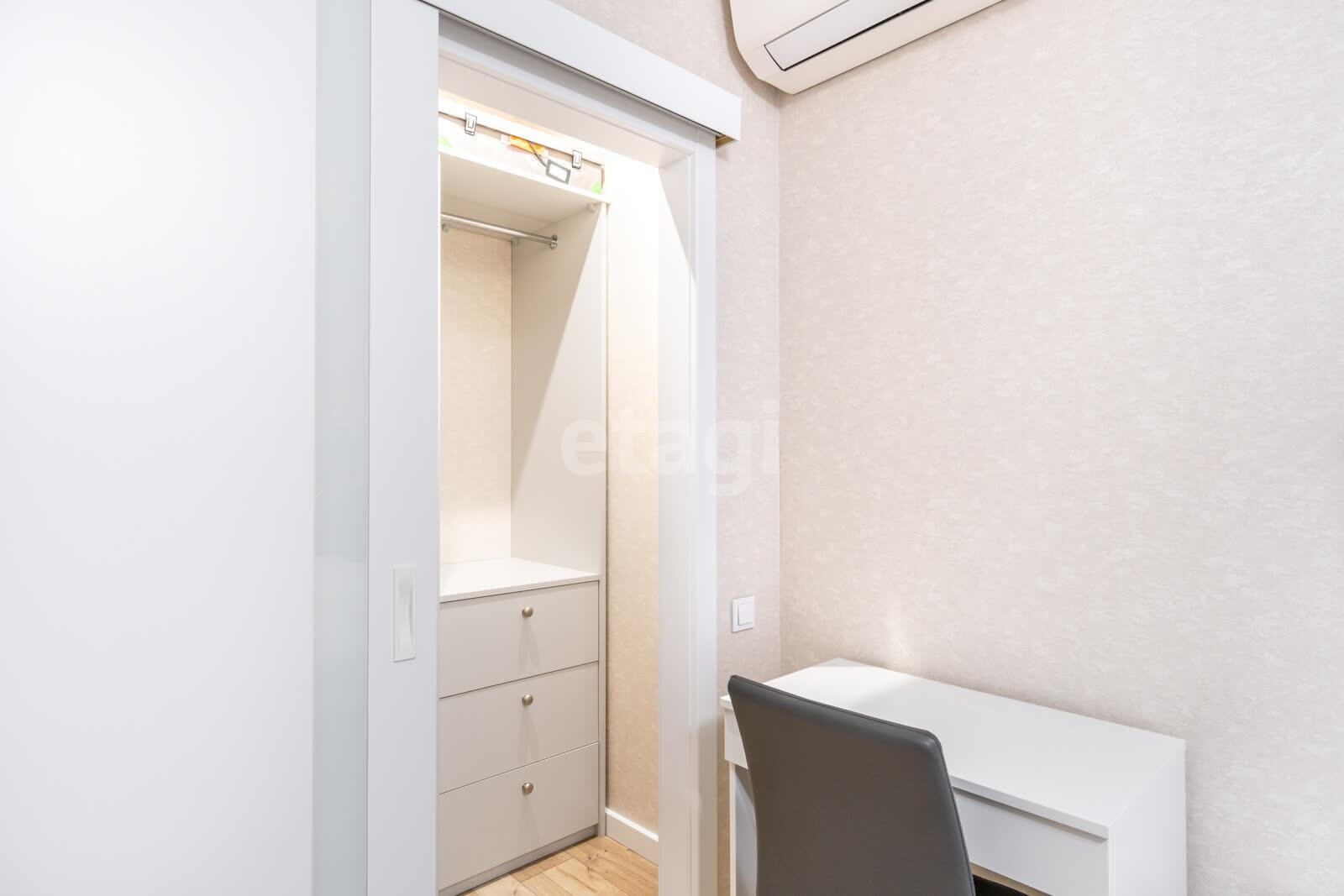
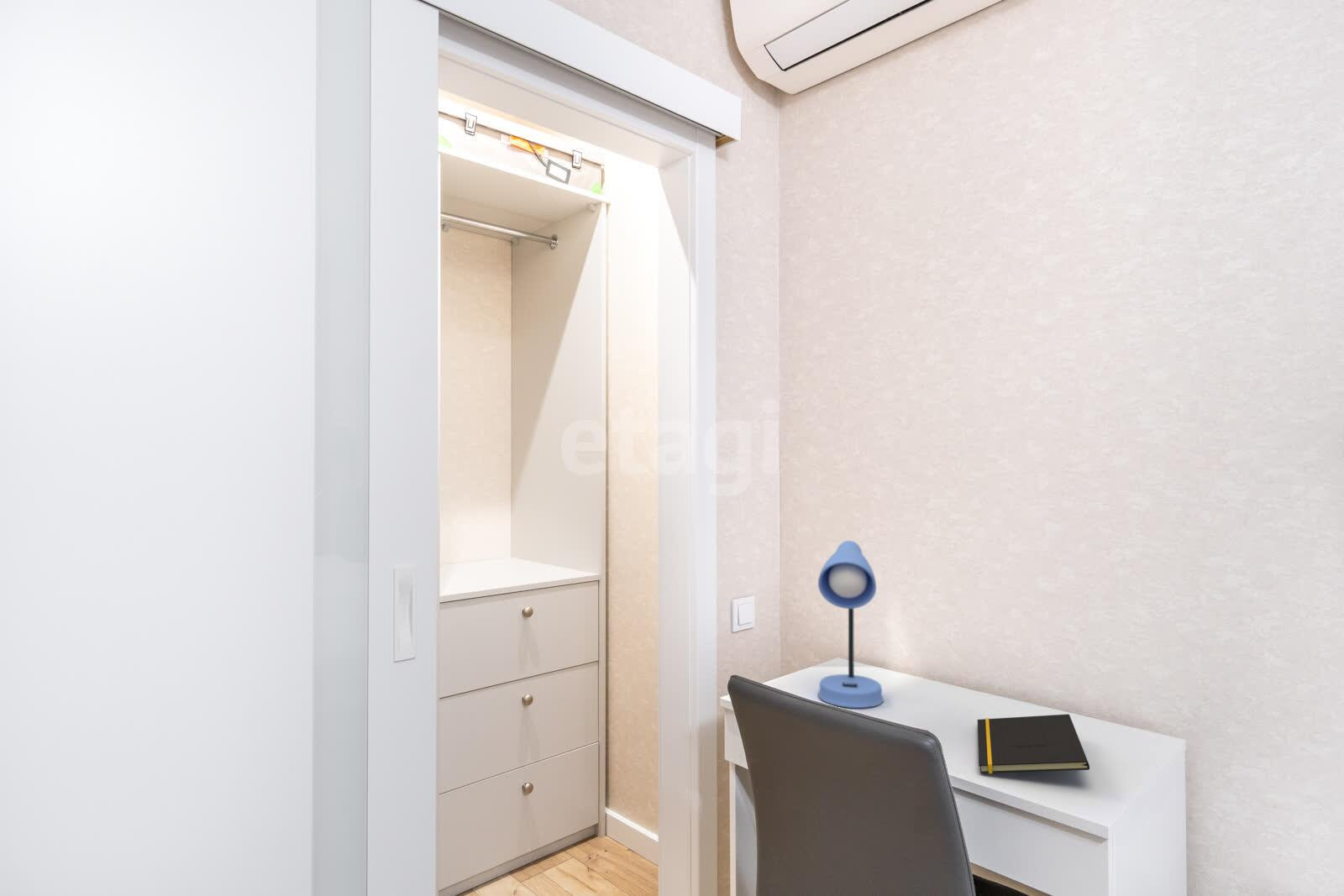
+ notepad [977,713,1090,774]
+ desk lamp [817,540,885,709]
